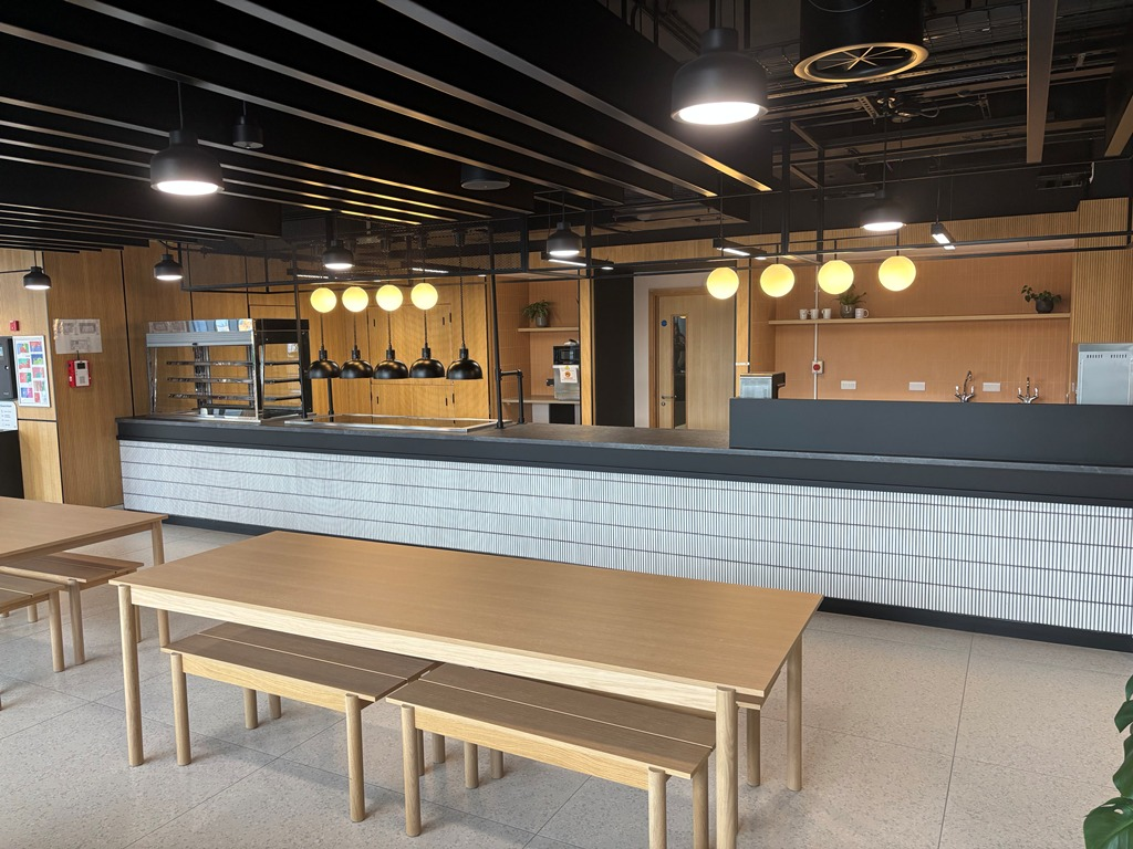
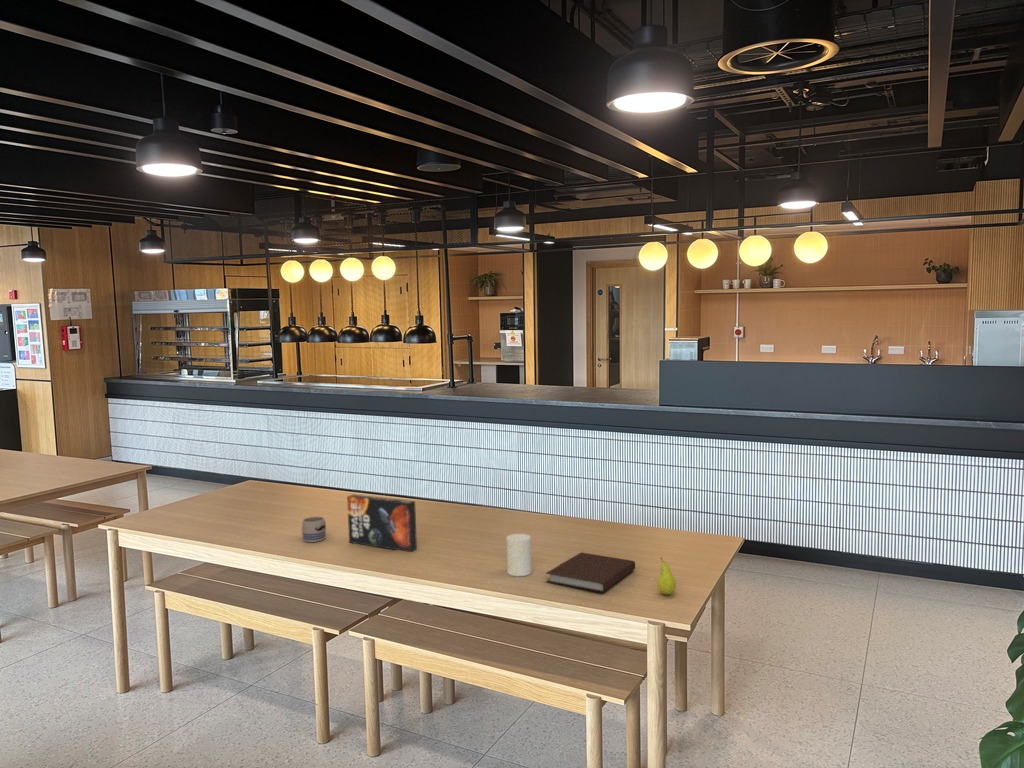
+ notebook [545,552,636,594]
+ cup [505,533,533,577]
+ mug [301,516,327,543]
+ fruit [656,556,677,596]
+ game box [346,494,418,553]
